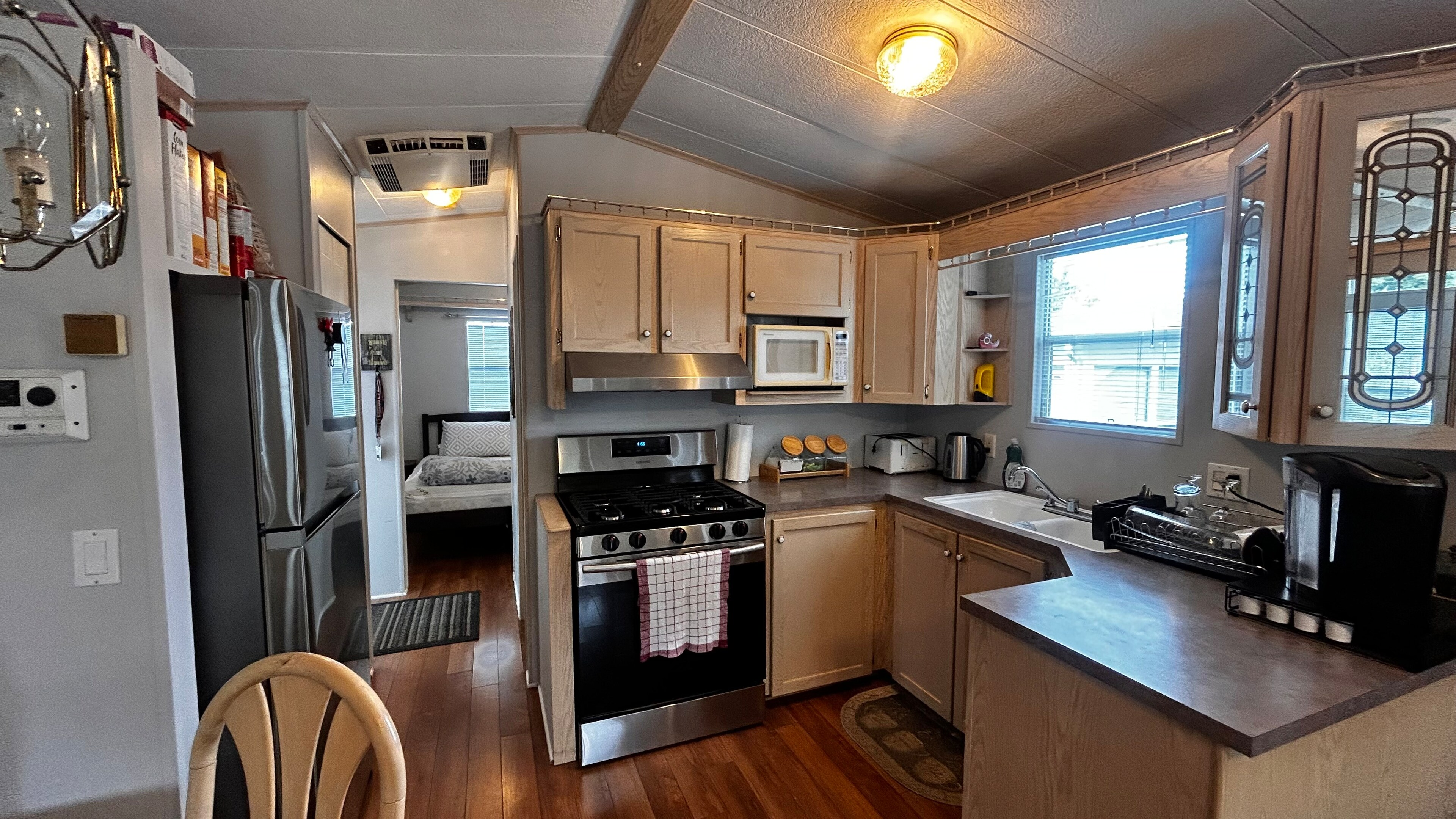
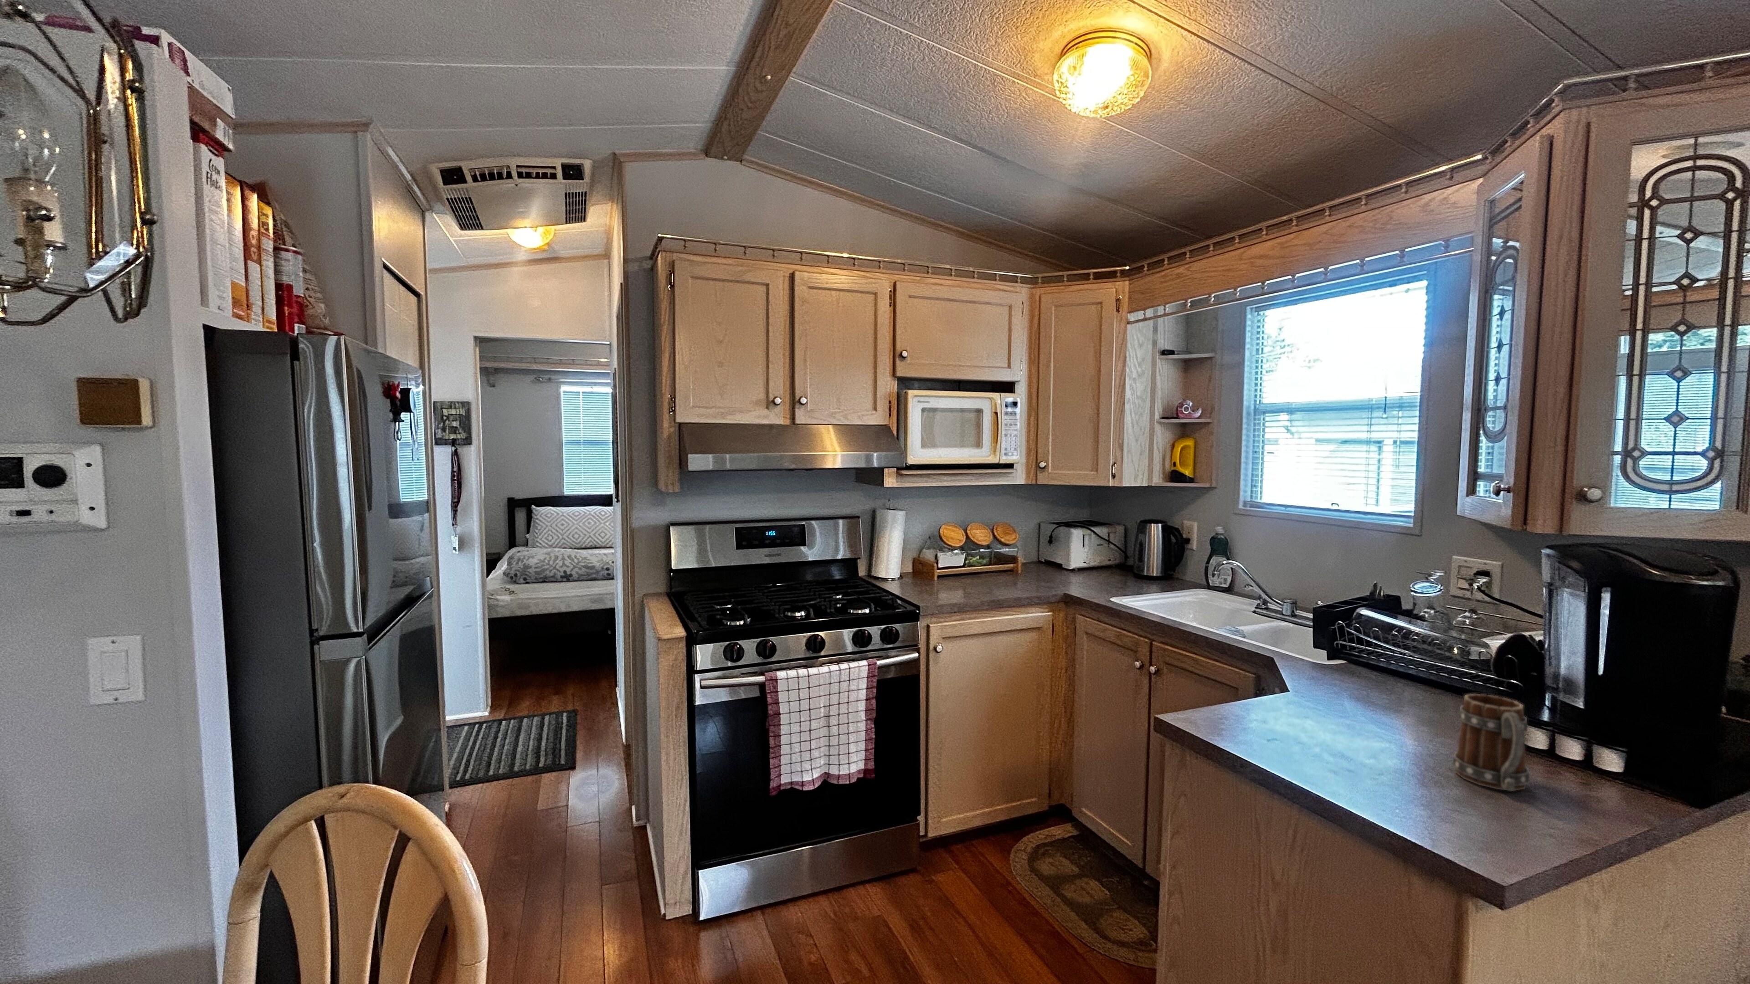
+ mug [1452,693,1530,792]
